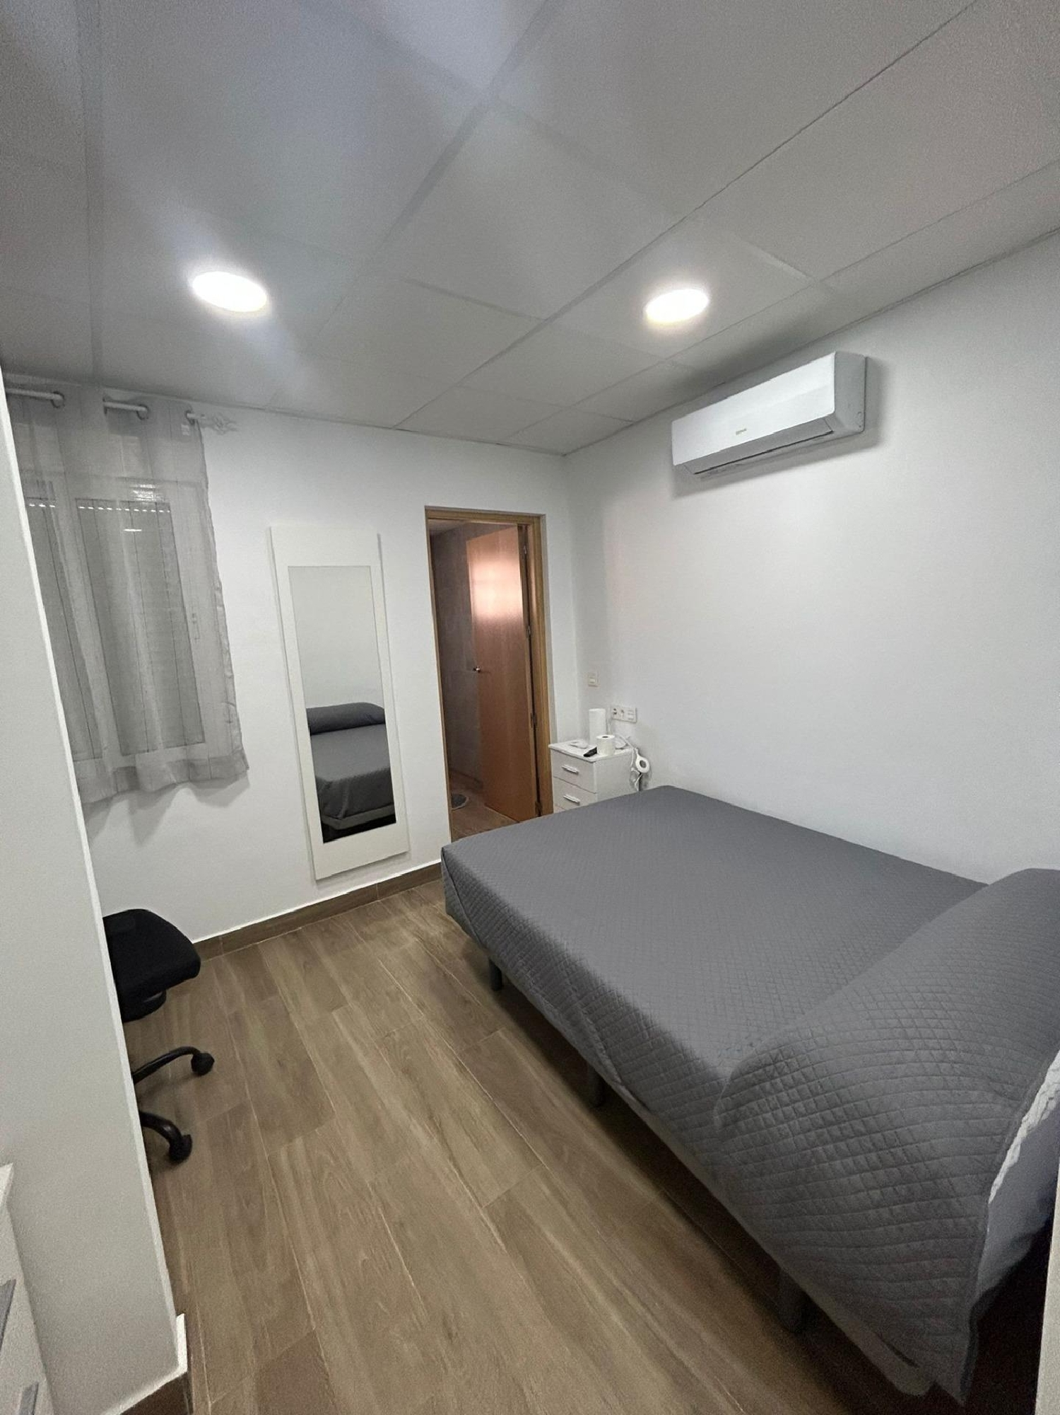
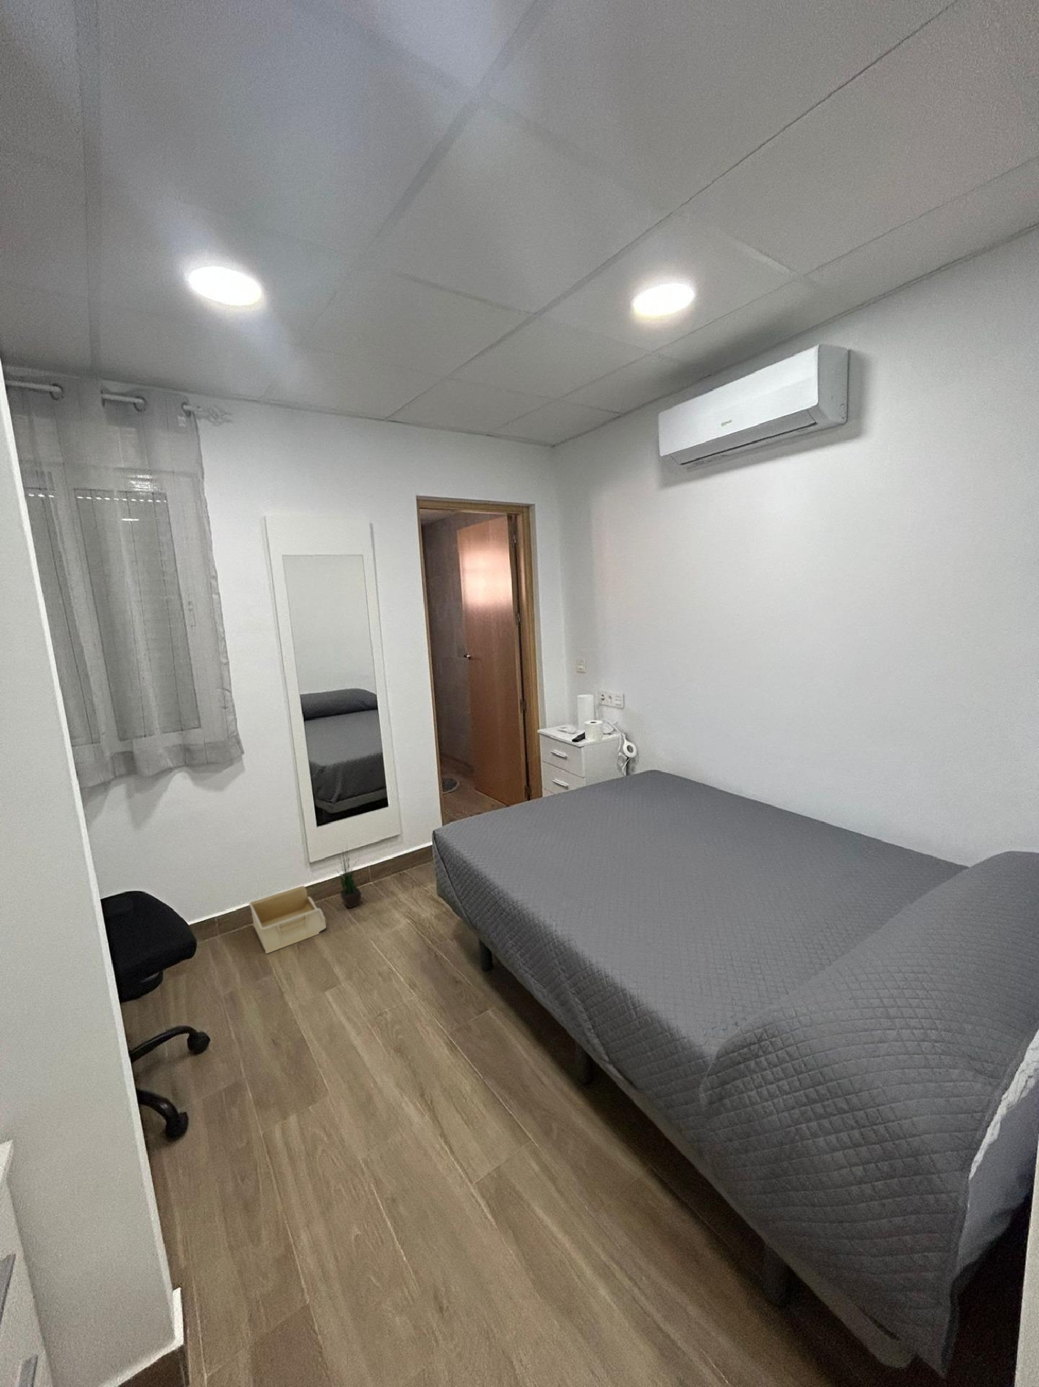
+ potted plant [331,843,365,909]
+ storage bin [248,885,327,955]
